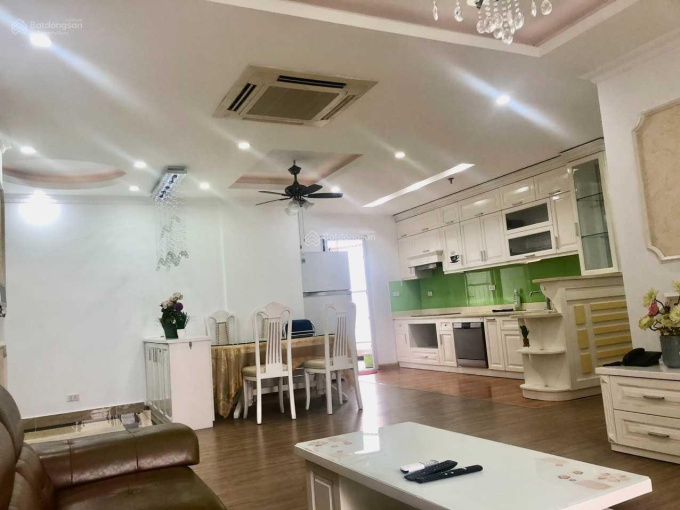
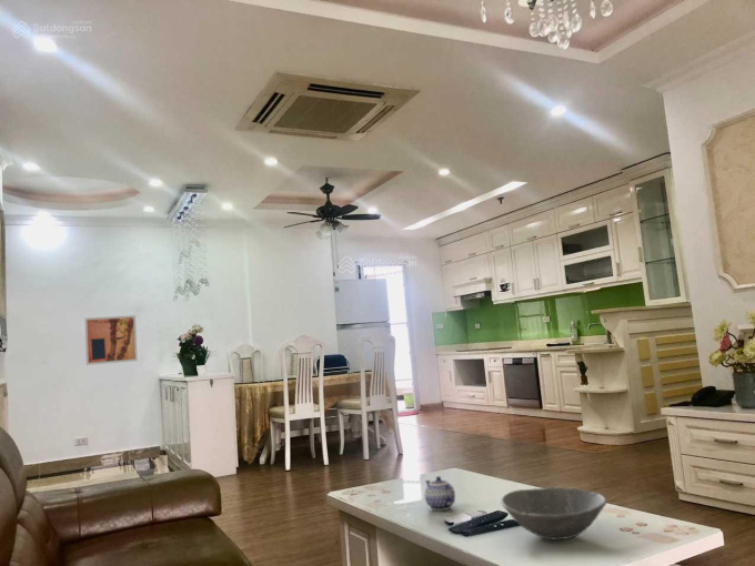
+ teapot [424,475,456,512]
+ wall art [84,314,139,366]
+ bowl [500,486,607,540]
